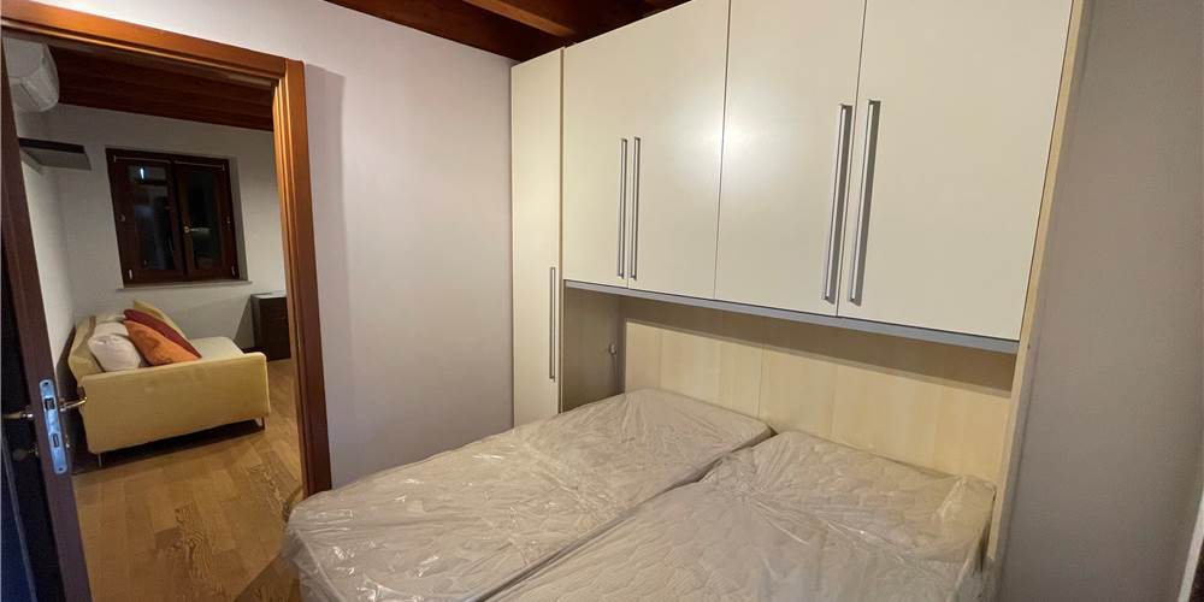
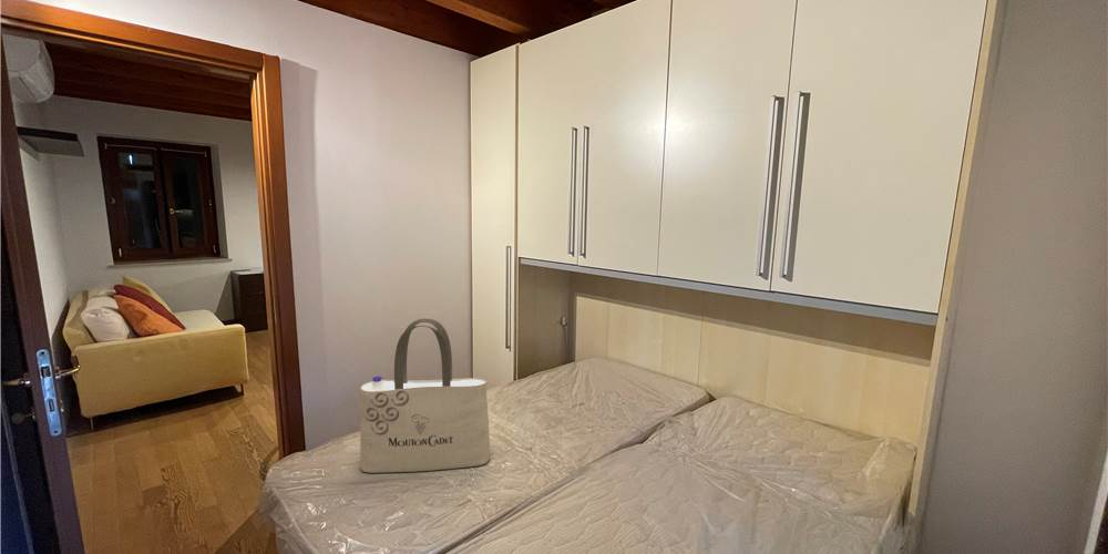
+ tote bag [359,318,491,474]
